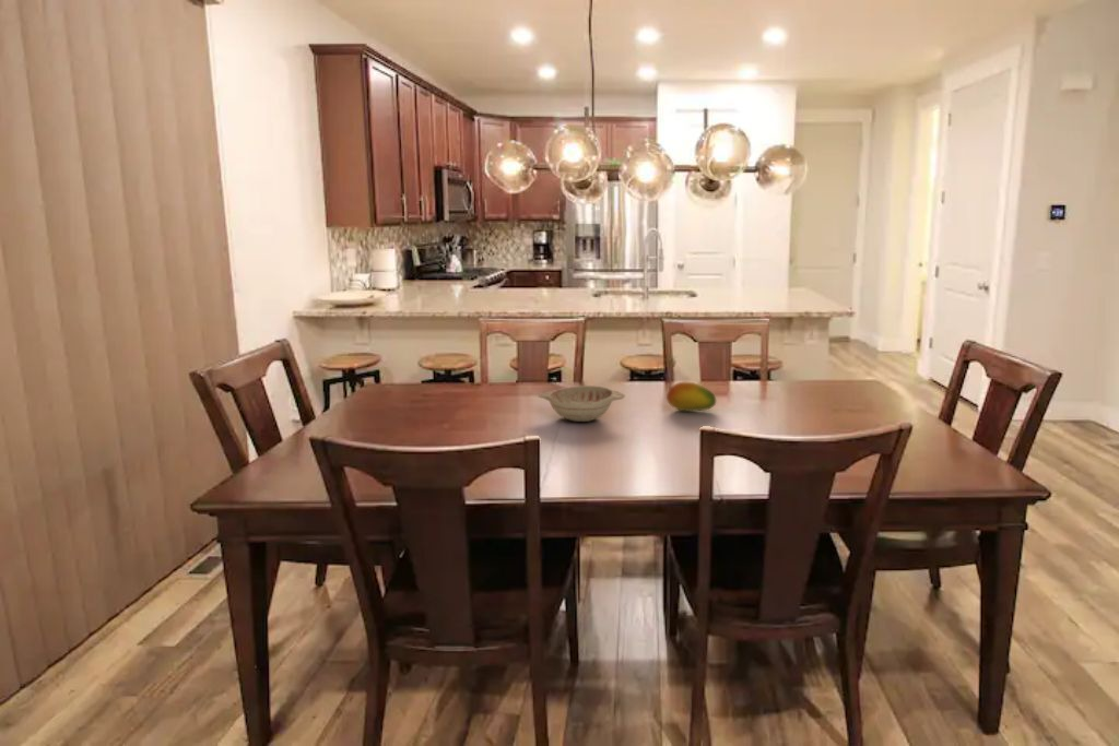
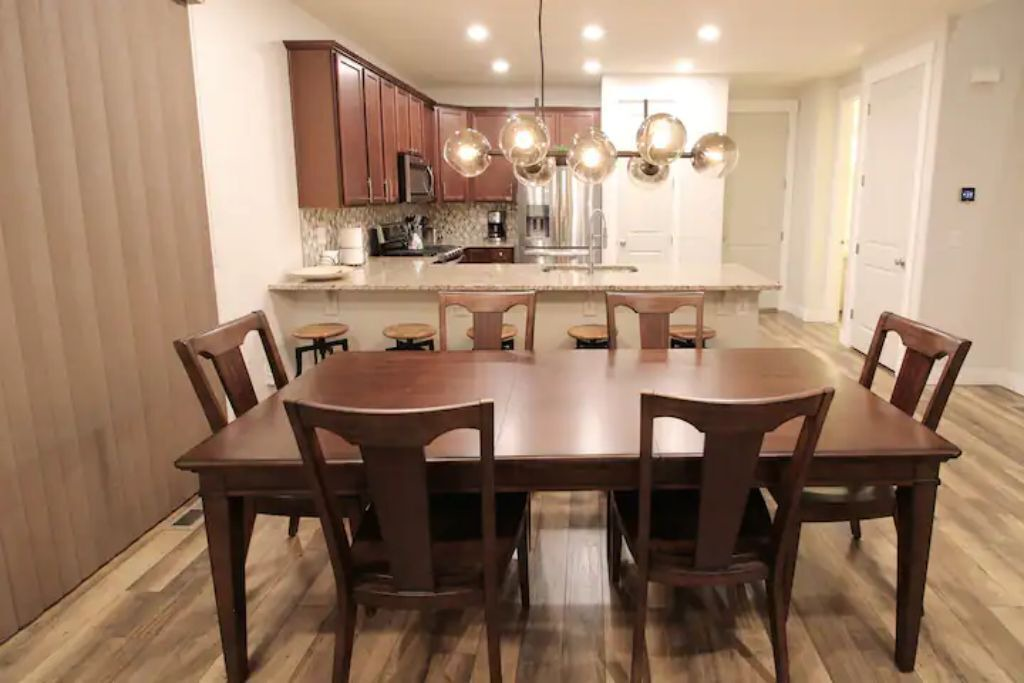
- decorative bowl [537,384,626,423]
- fruit [665,381,717,413]
